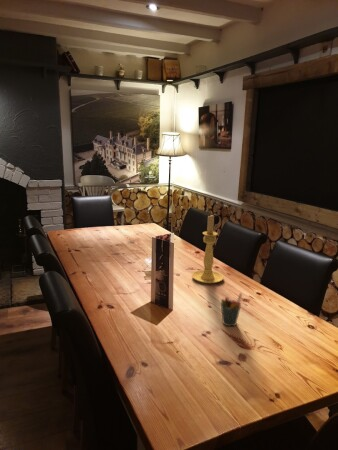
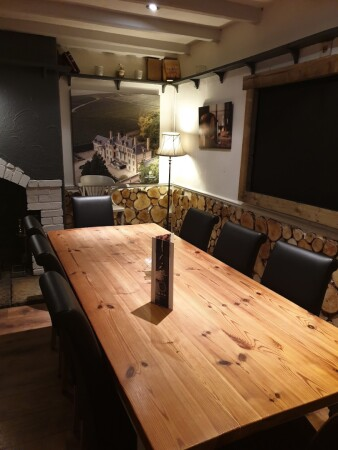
- pen holder [220,292,243,327]
- candle holder [191,214,224,285]
